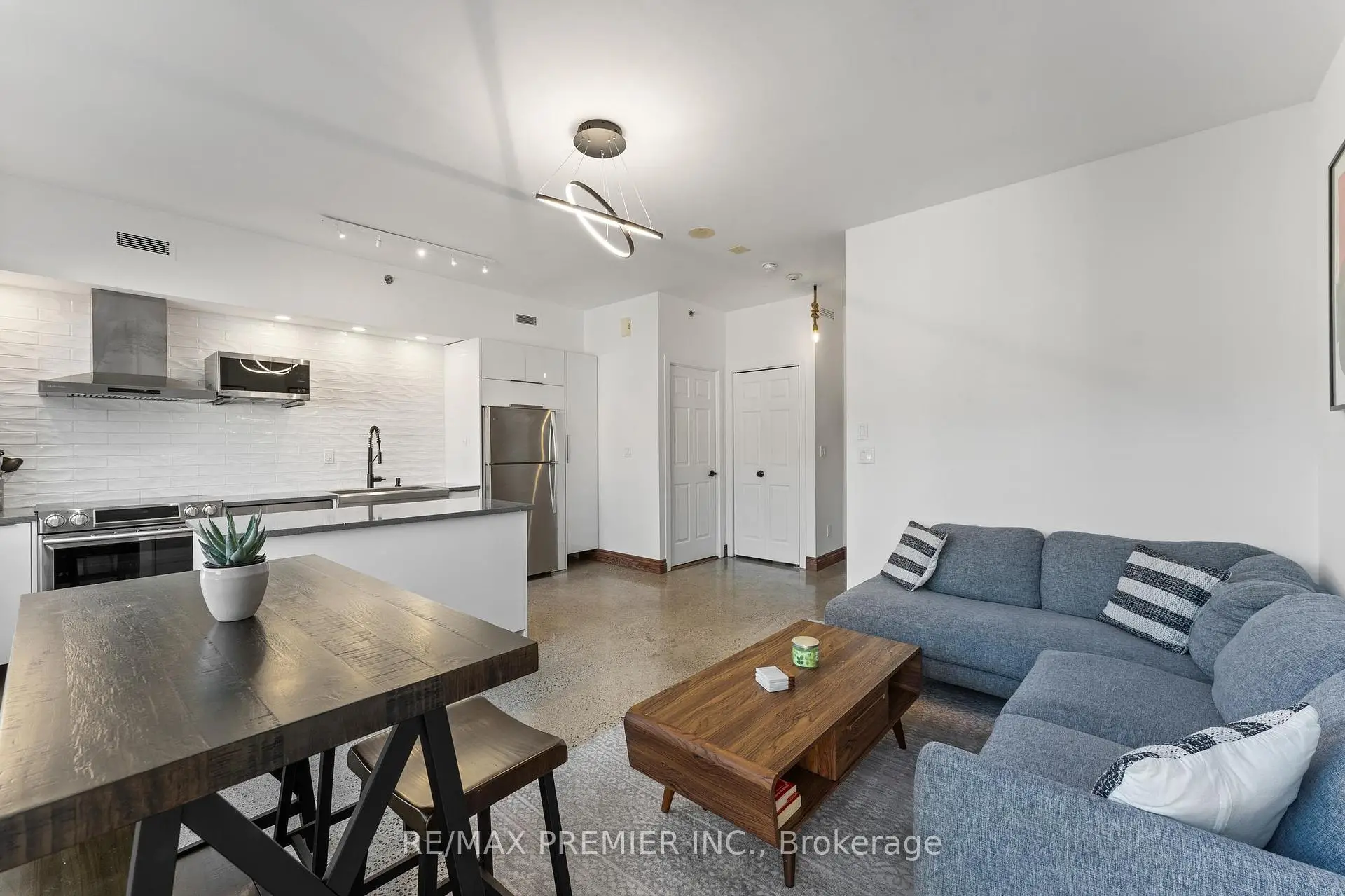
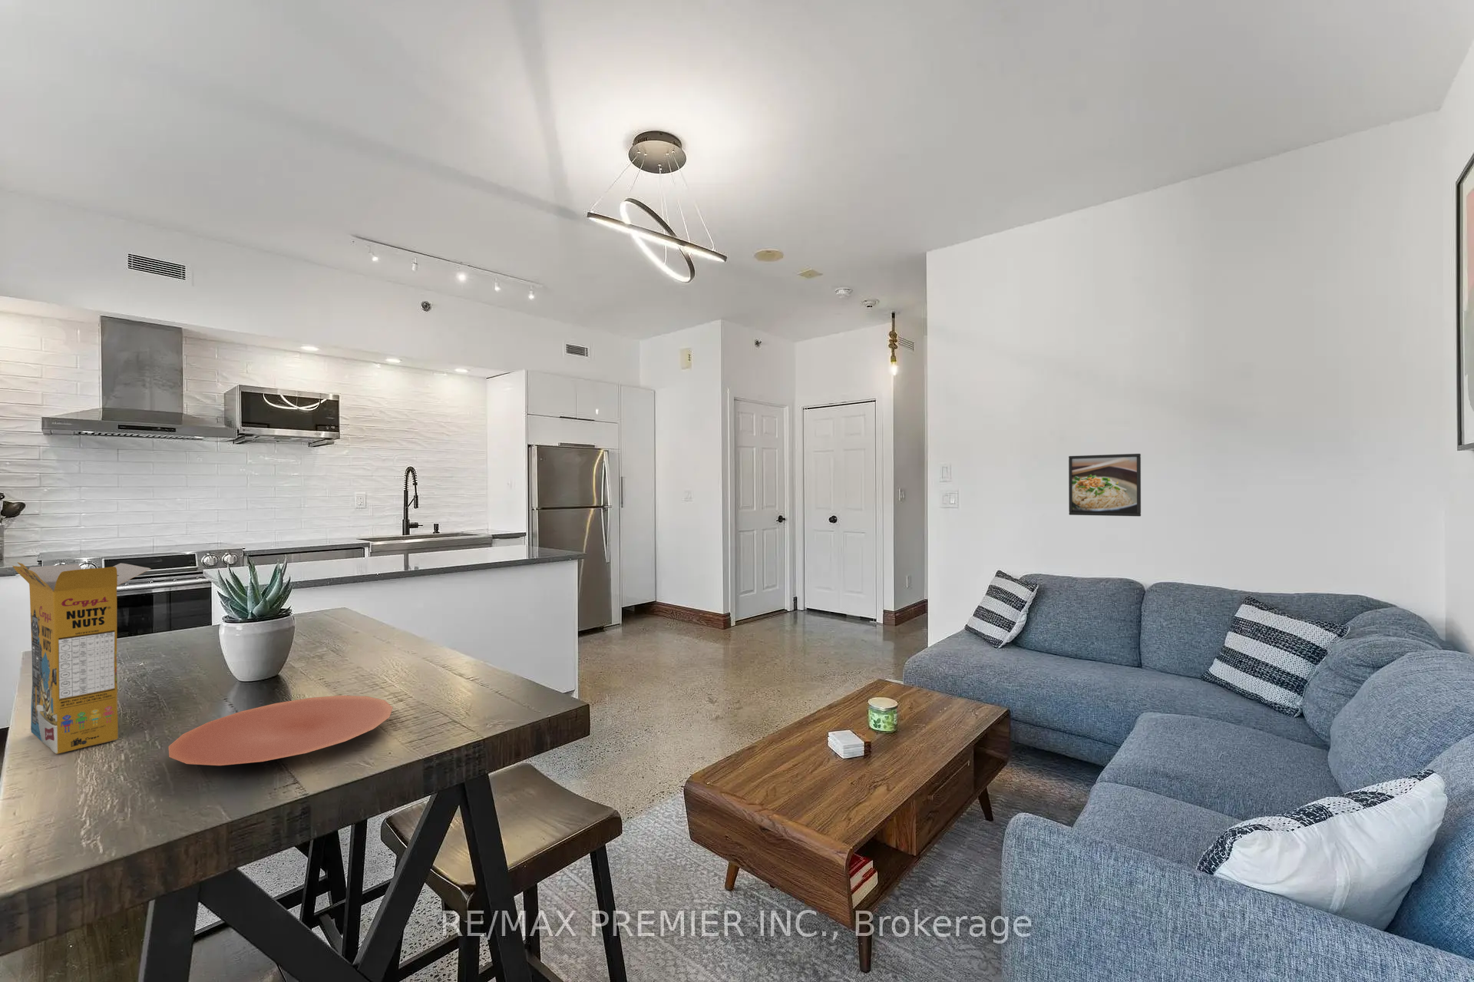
+ plate [168,695,393,766]
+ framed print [1067,453,1142,517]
+ cereal box [12,562,151,755]
